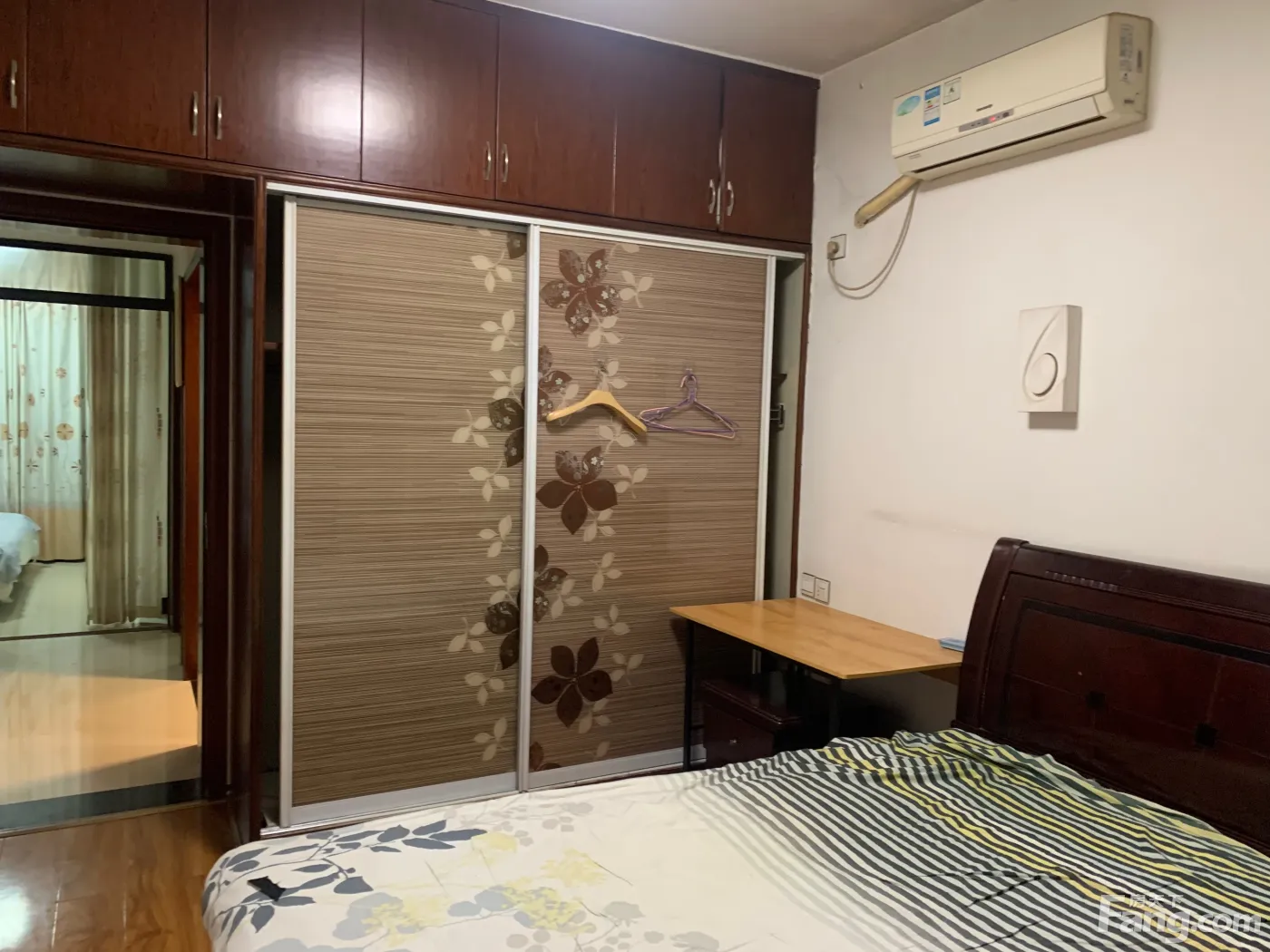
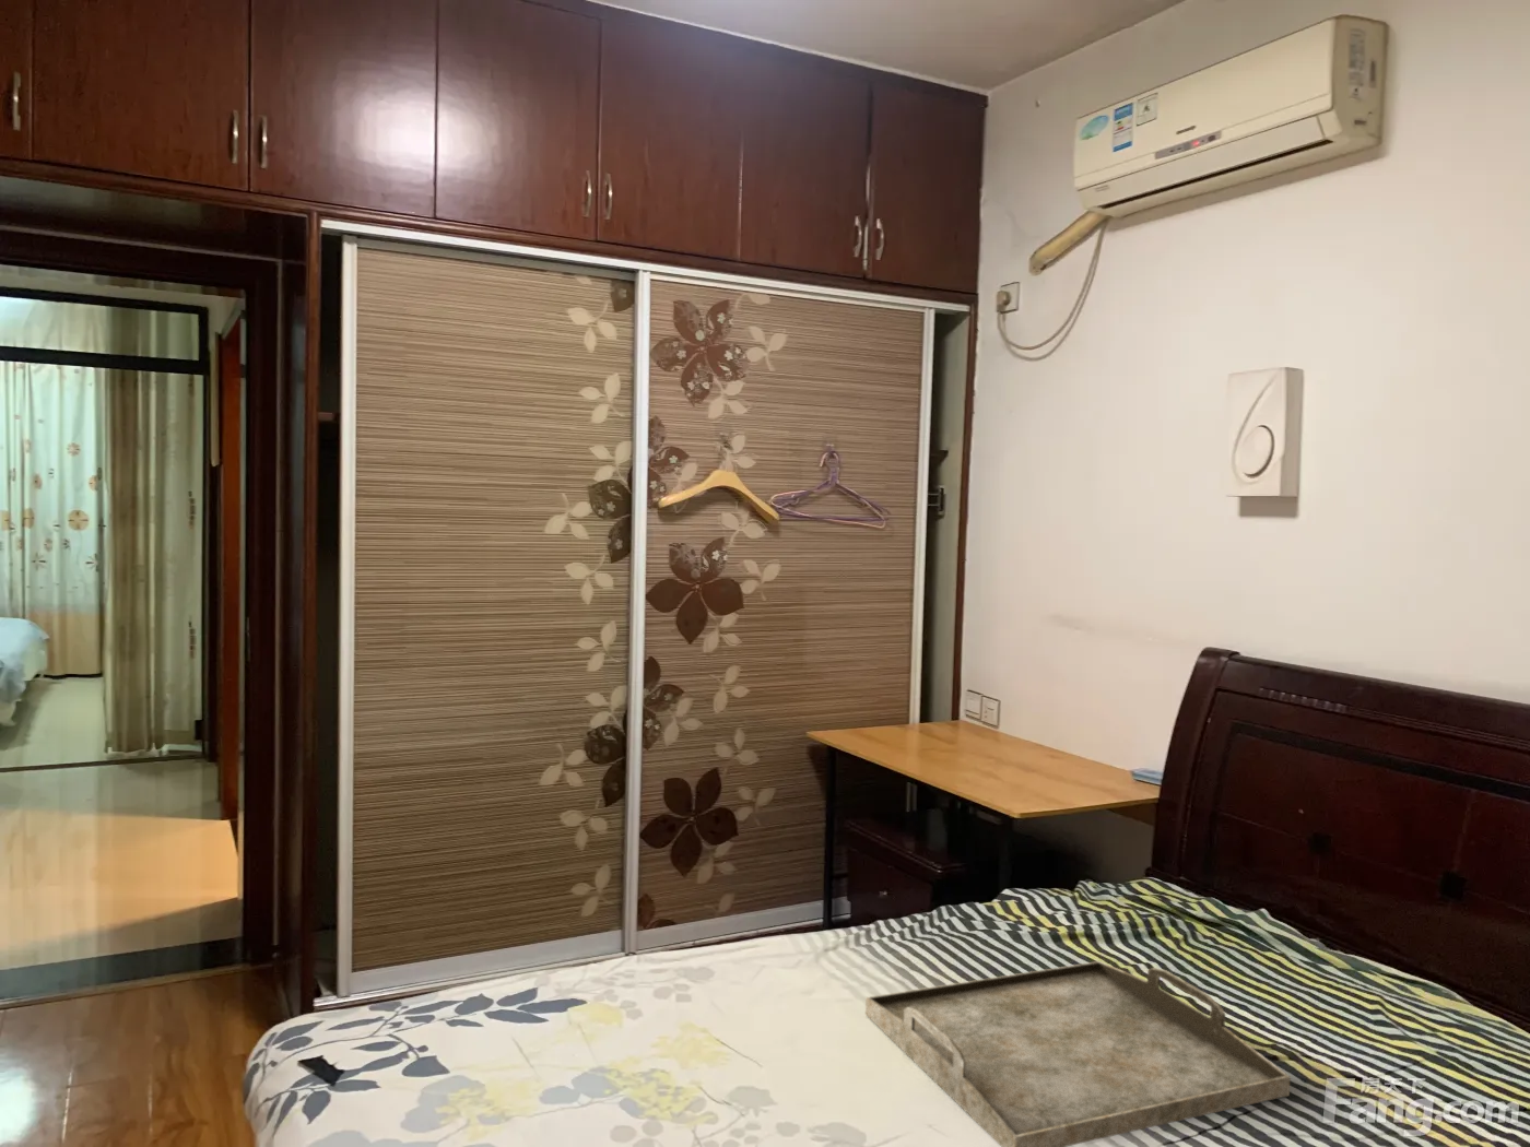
+ serving tray [865,960,1291,1147]
